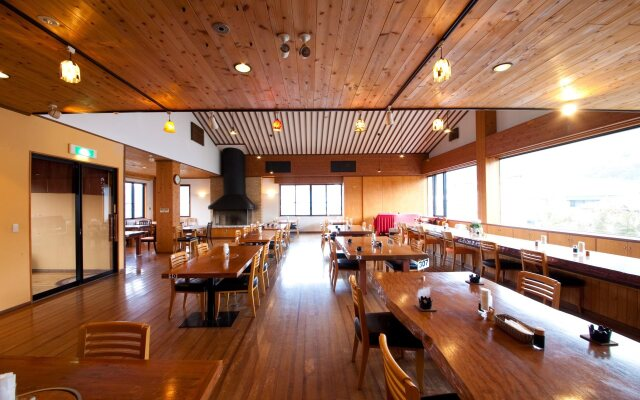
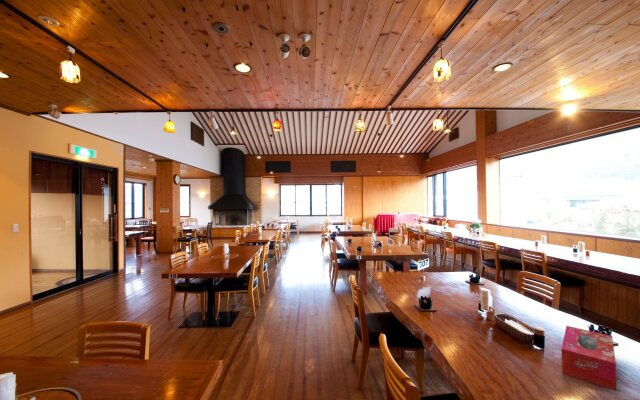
+ tissue box [560,325,618,391]
